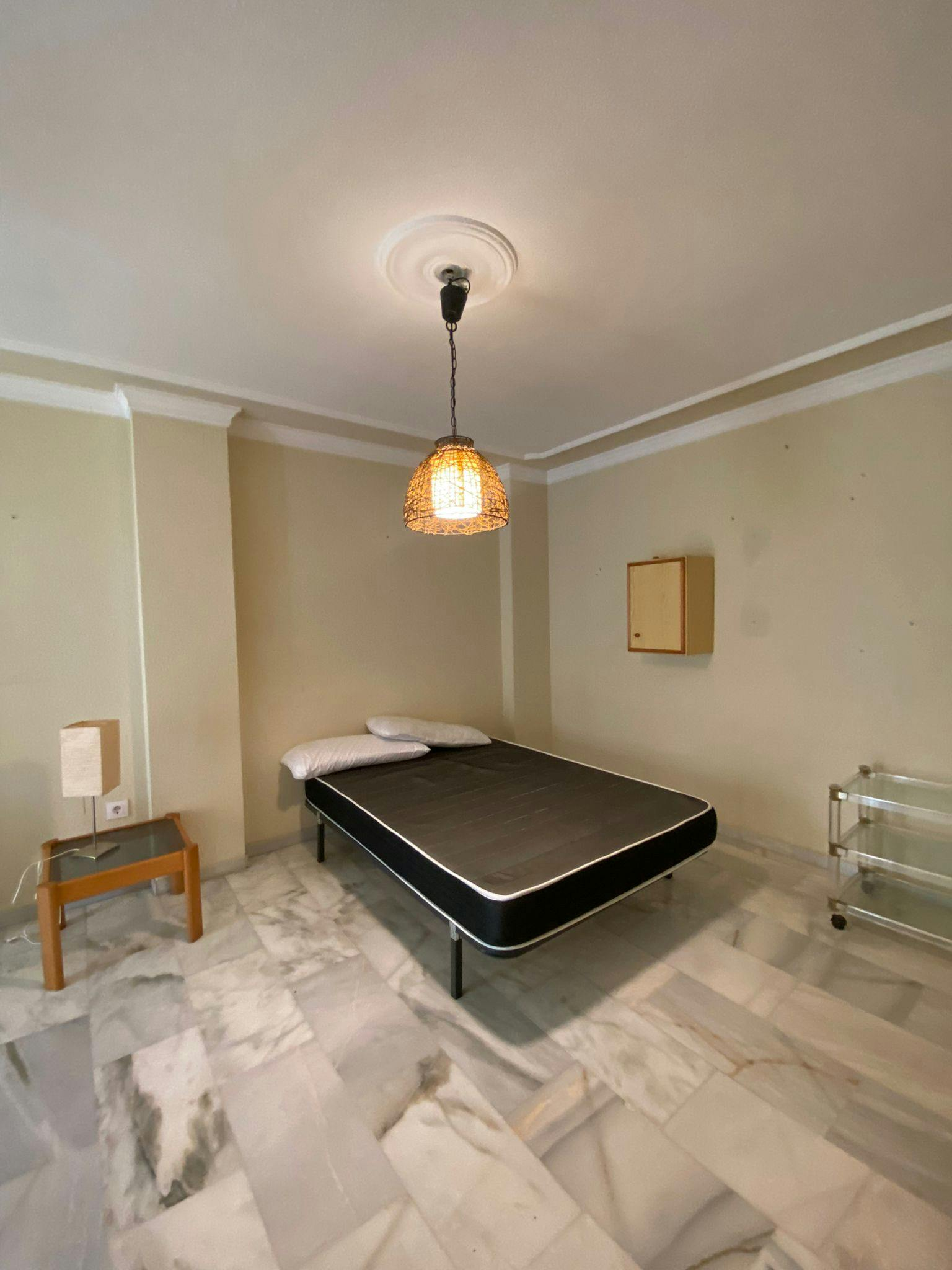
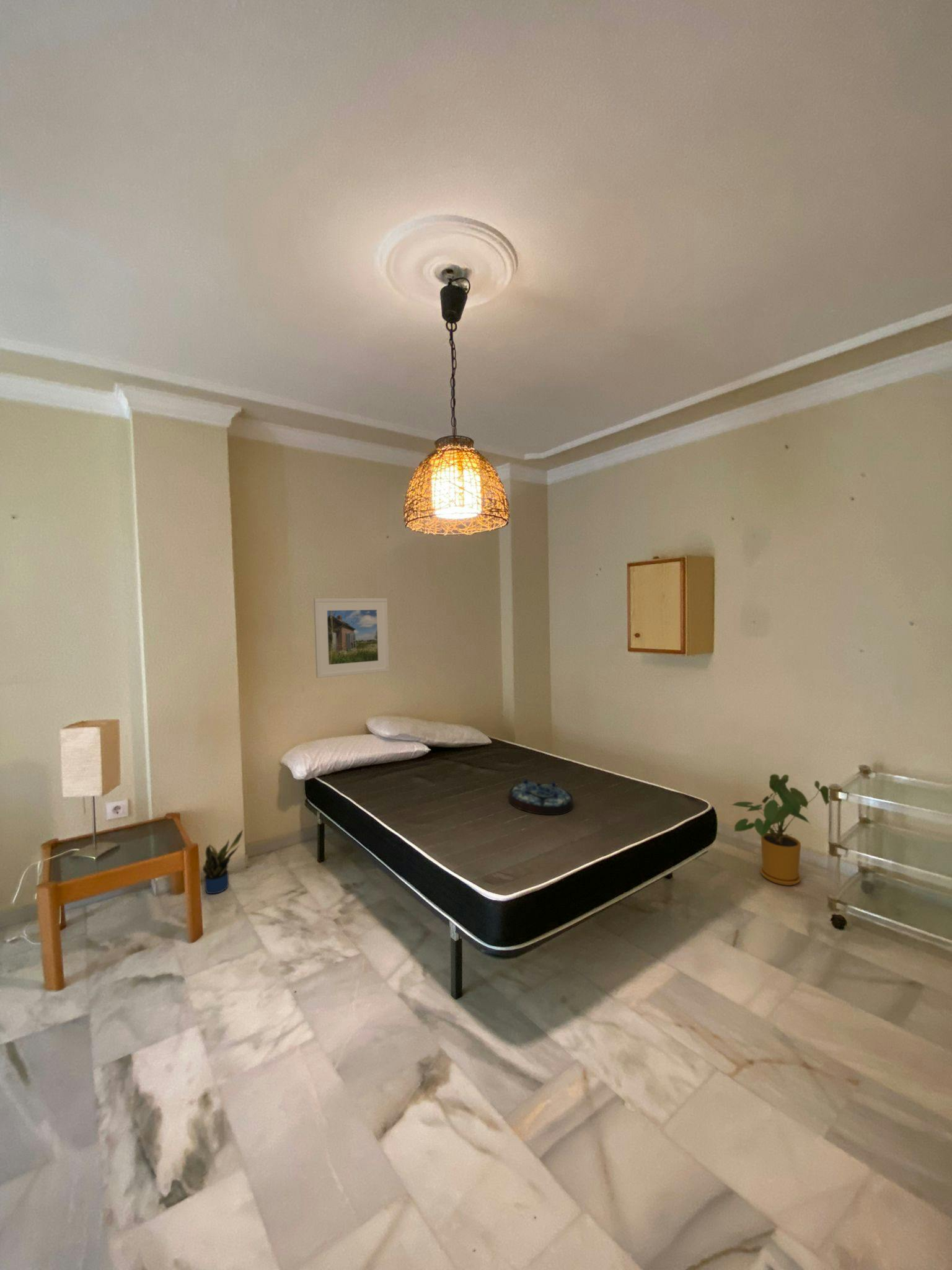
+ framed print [313,598,390,678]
+ house plant [729,773,830,886]
+ potted plant [202,829,244,894]
+ serving tray [508,778,574,815]
